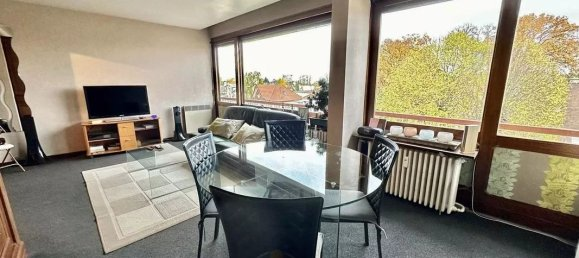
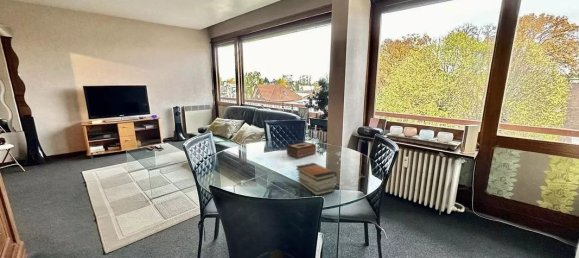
+ book stack [295,162,338,196]
+ tissue box [286,141,317,159]
